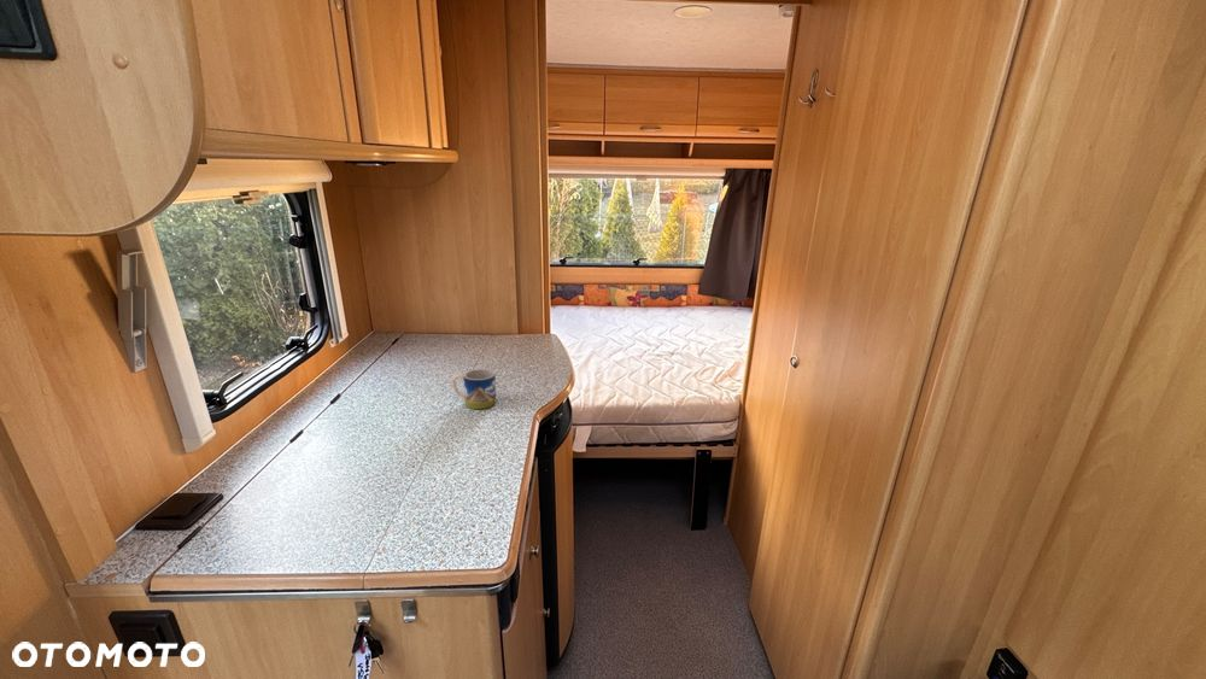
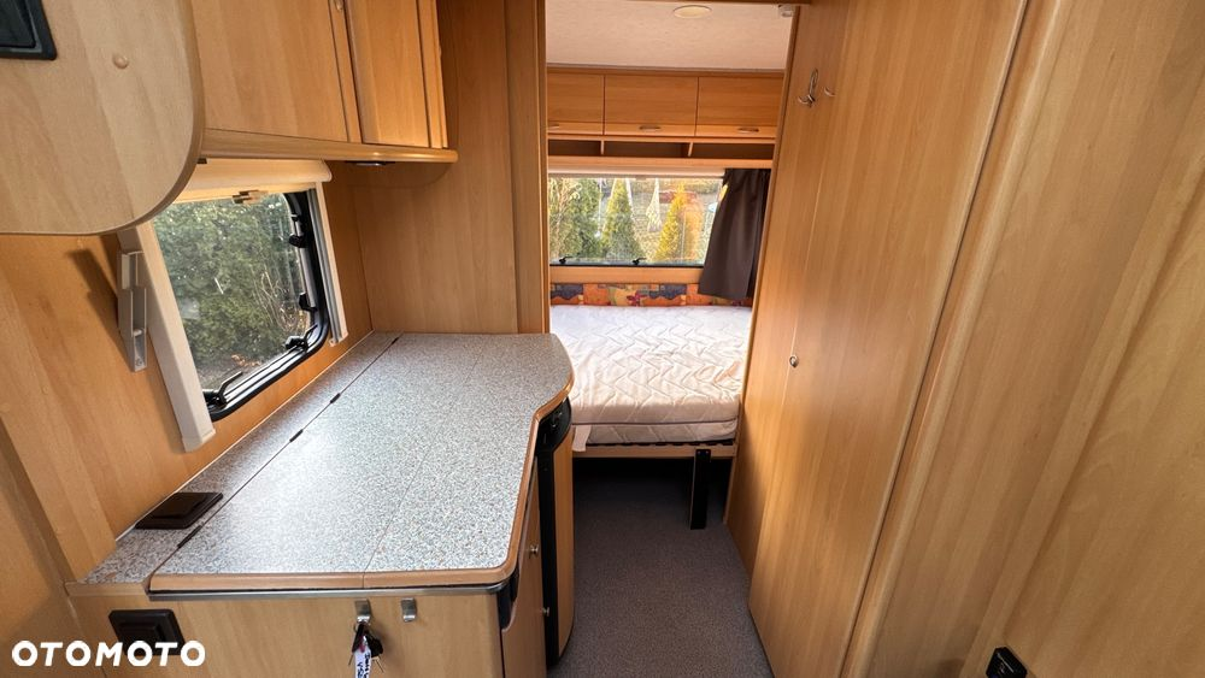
- mug [451,368,497,410]
